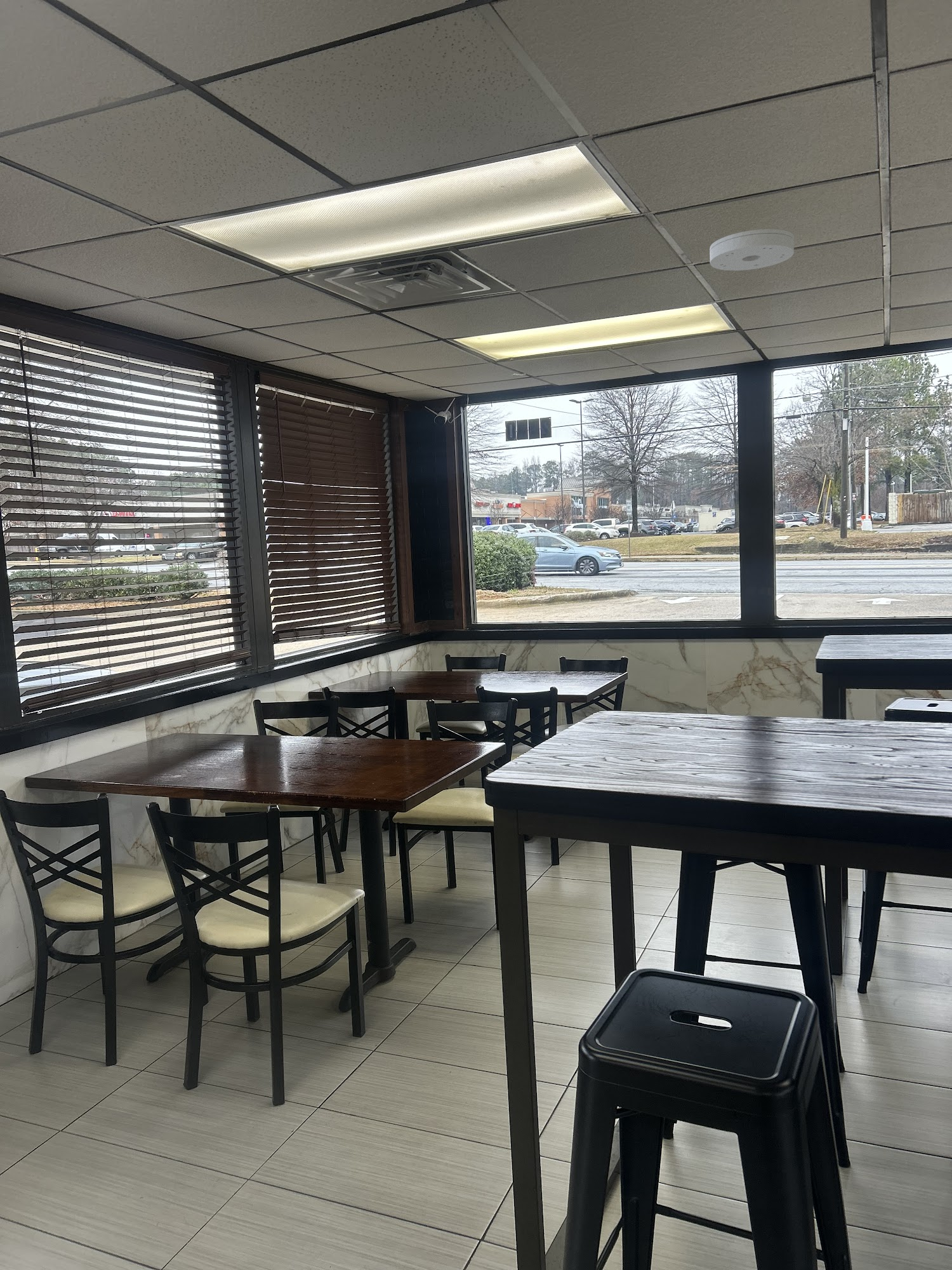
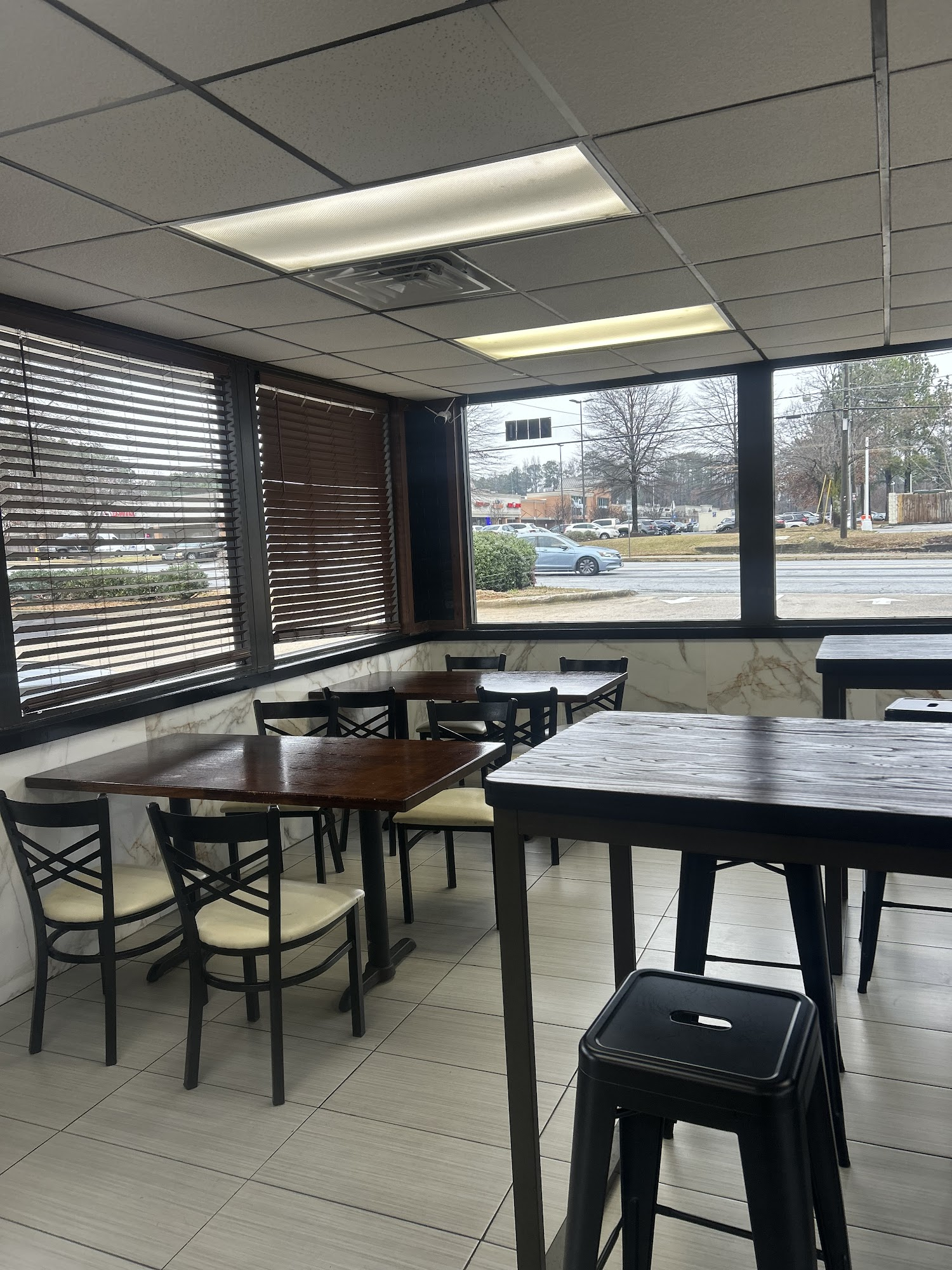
- smoke detector [709,229,795,271]
